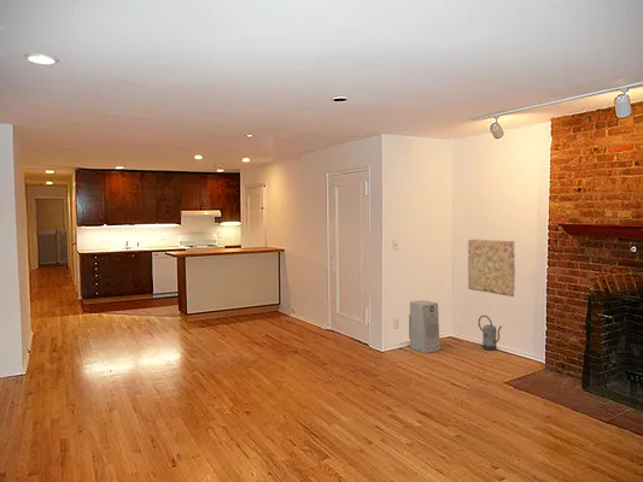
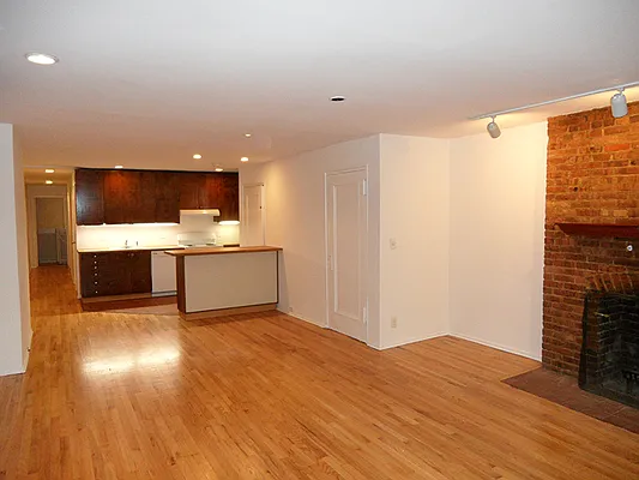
- watering can [477,315,503,352]
- air purifier [408,299,442,354]
- wall panel [467,237,516,298]
